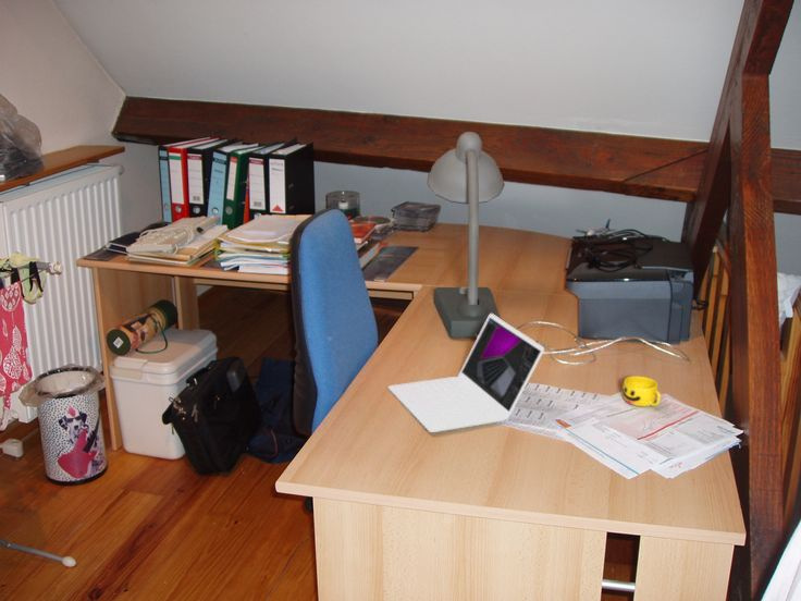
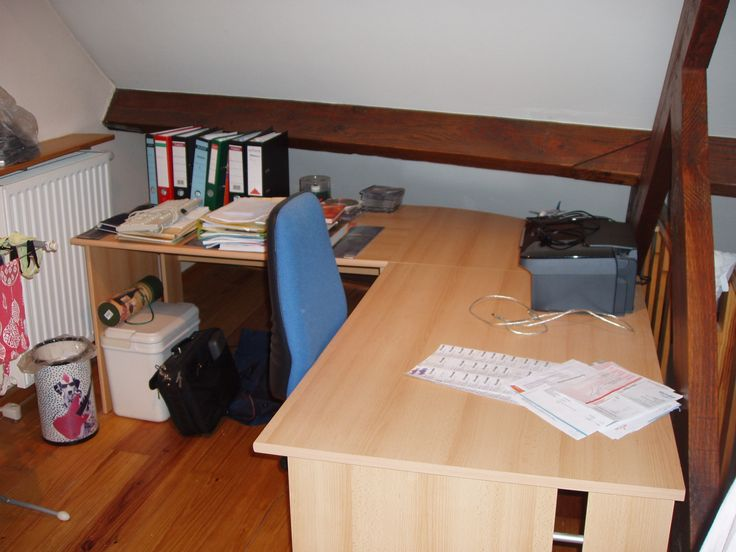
- cup [621,375,662,407]
- desk lamp [426,131,506,339]
- laptop [387,314,545,433]
